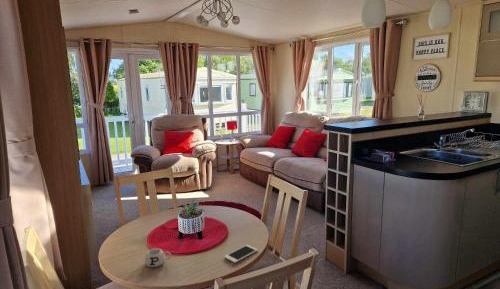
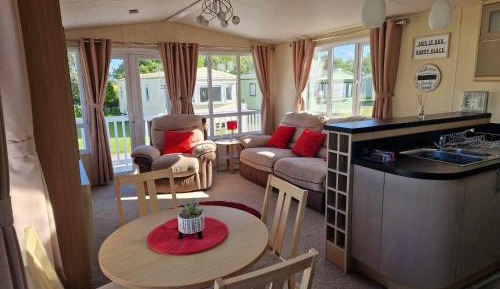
- cell phone [223,244,259,264]
- mug [144,247,172,268]
